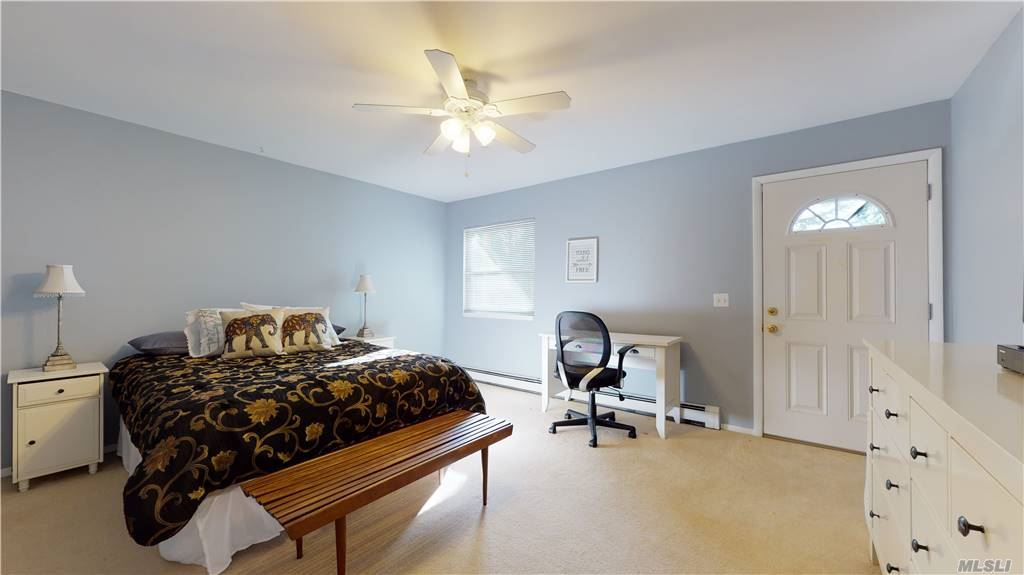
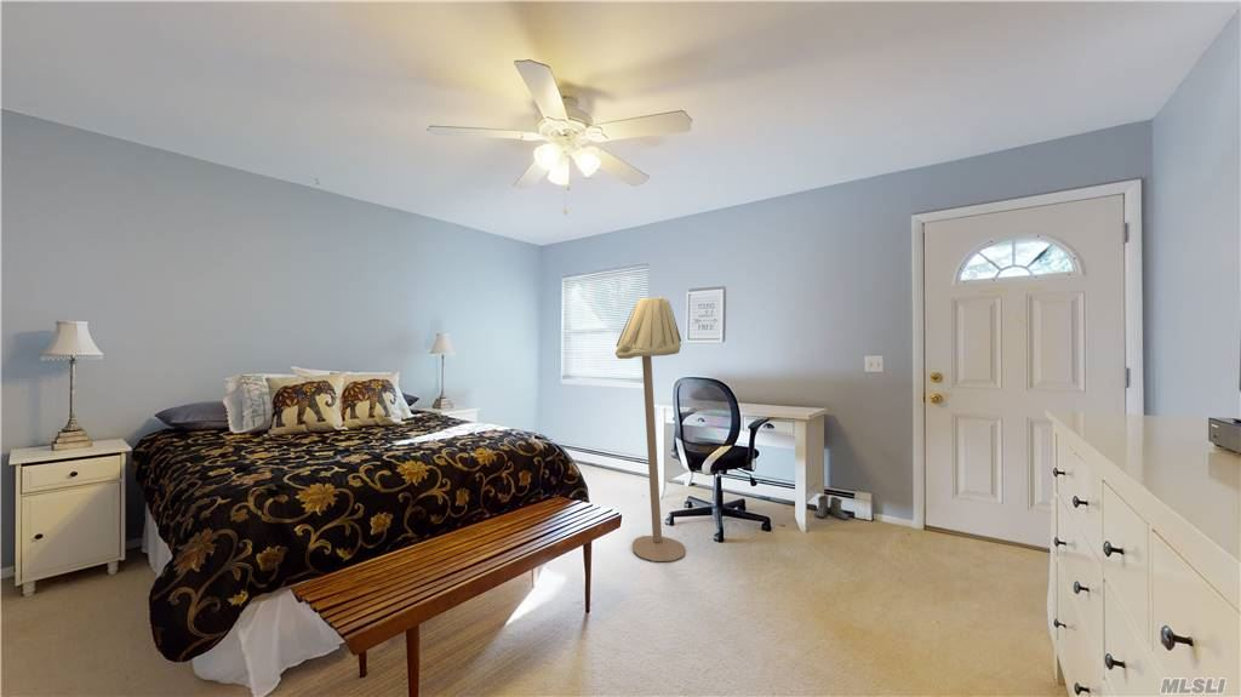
+ floor lamp [614,296,686,562]
+ boots [811,495,850,521]
